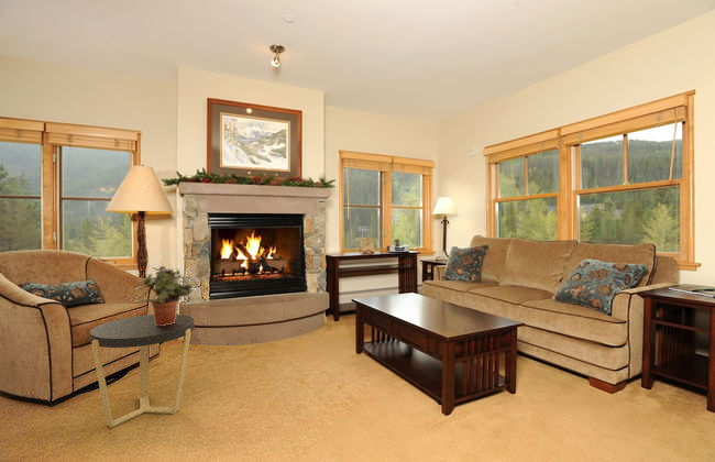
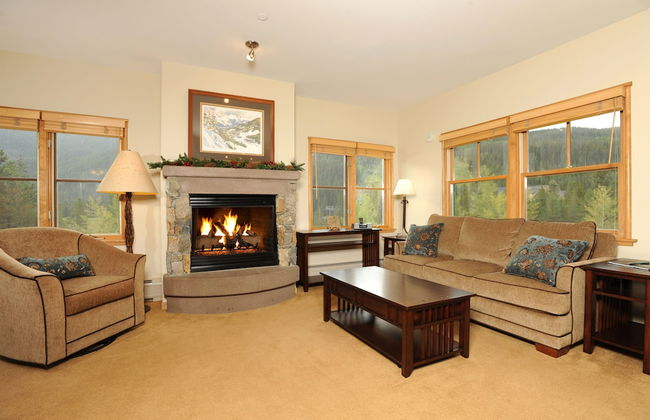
- side table [89,314,196,429]
- potted plant [132,265,195,326]
